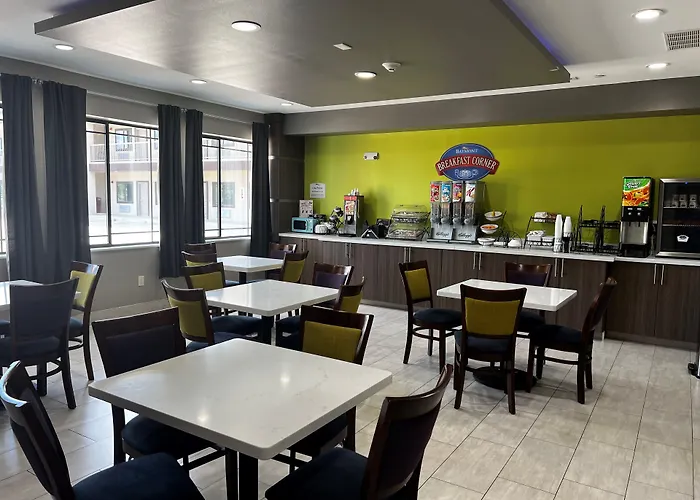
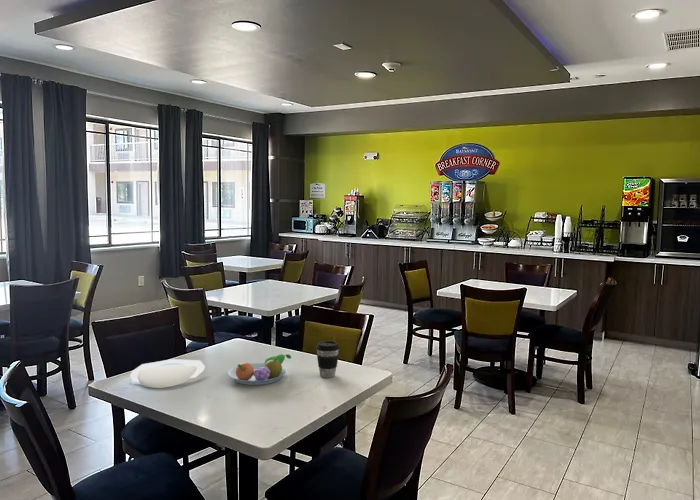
+ fruit bowl [227,353,292,386]
+ coffee cup [315,340,340,379]
+ plate [129,358,206,389]
